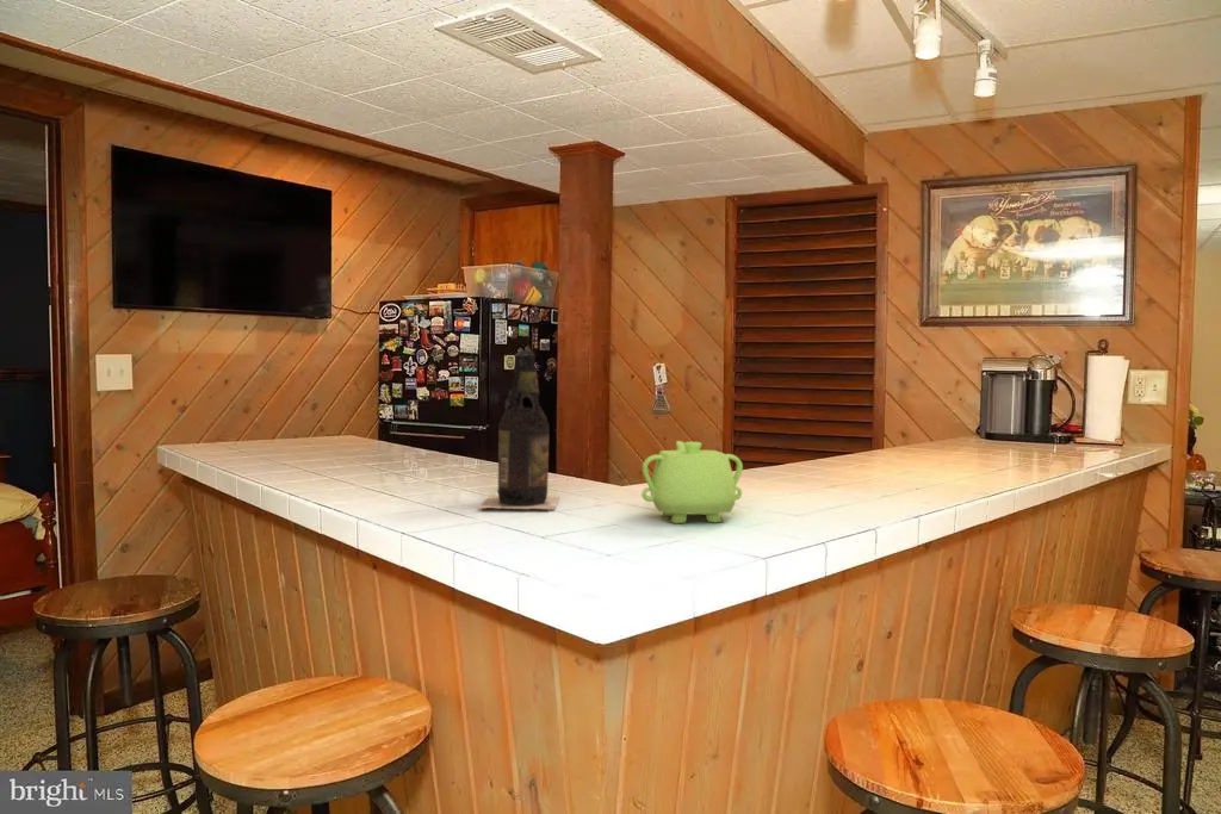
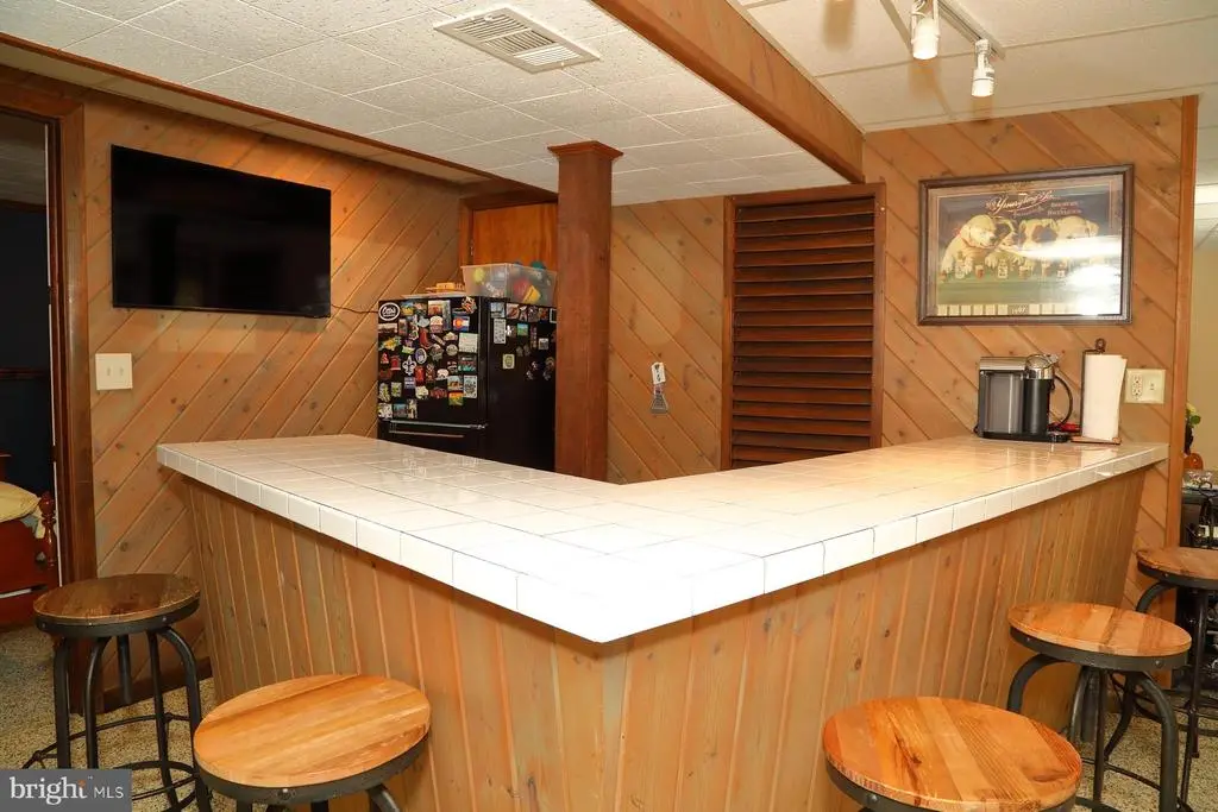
- teapot [640,440,744,524]
- beer bottle [478,348,559,511]
